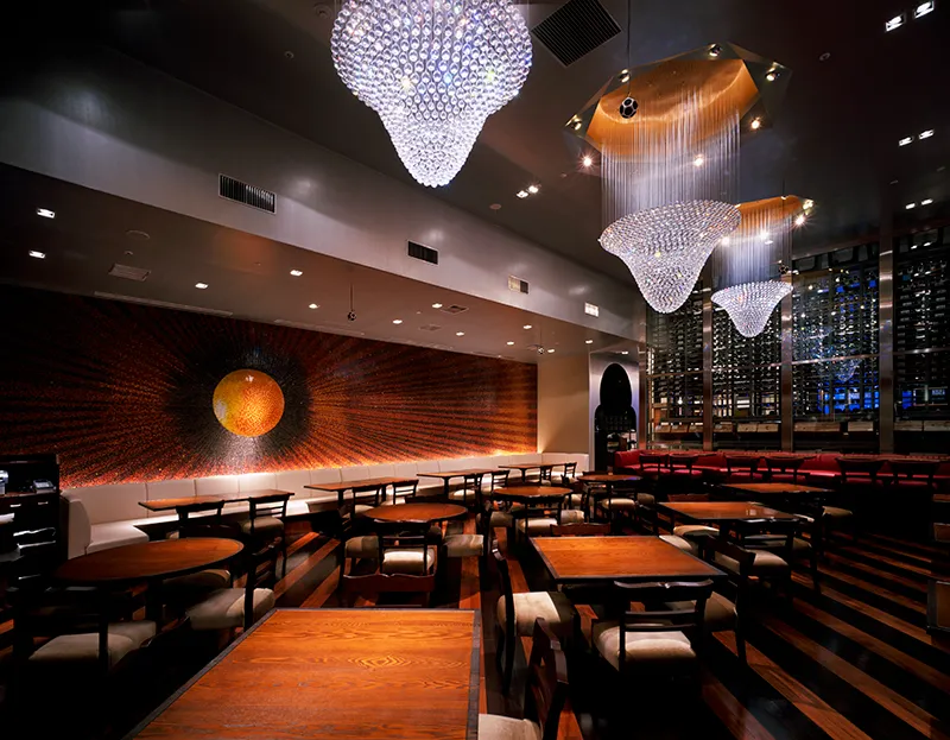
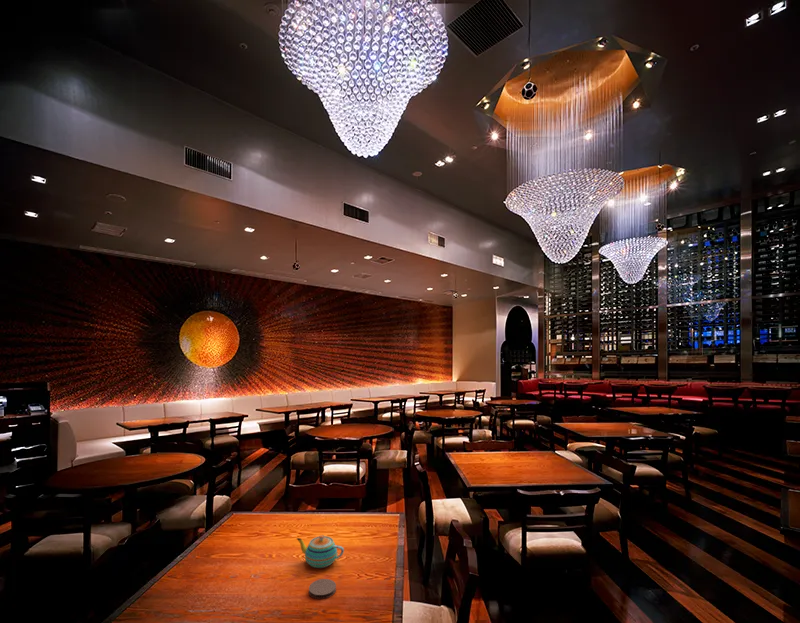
+ teapot [296,534,345,569]
+ coaster [308,578,337,600]
